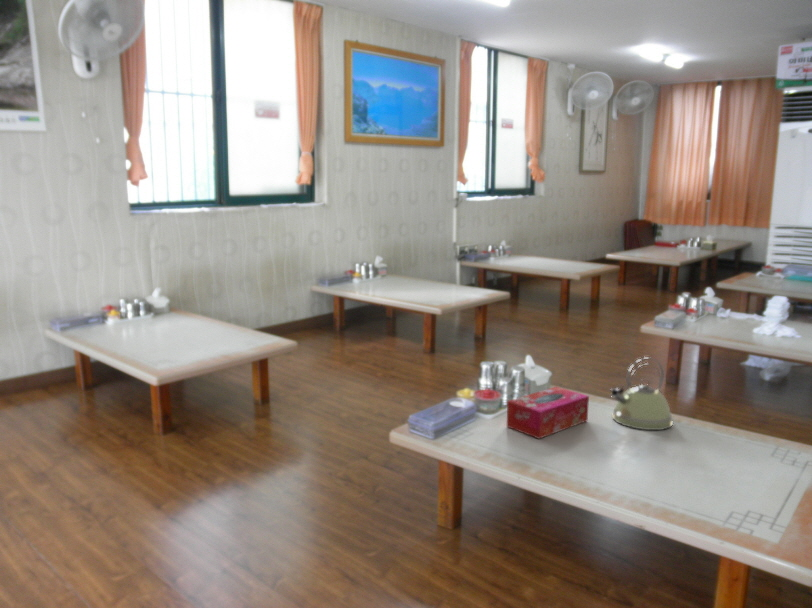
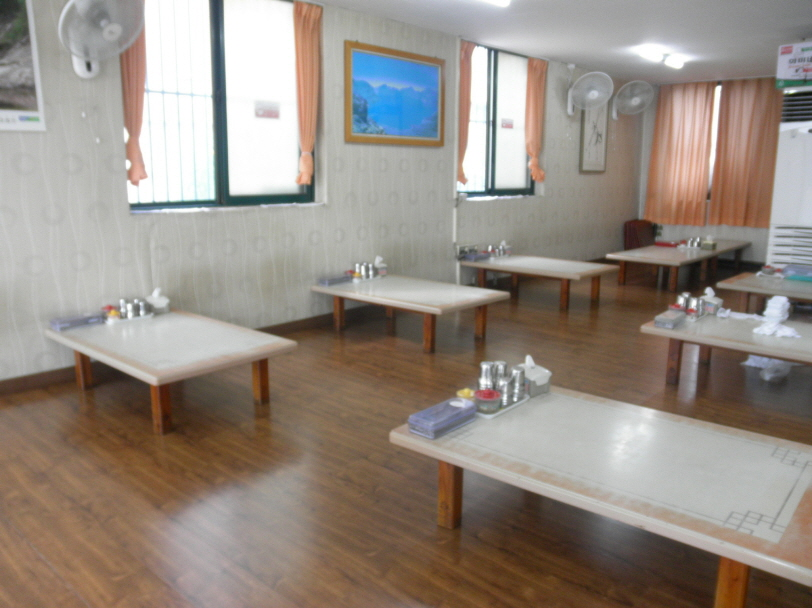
- kettle [610,356,674,431]
- tissue box [506,385,590,440]
